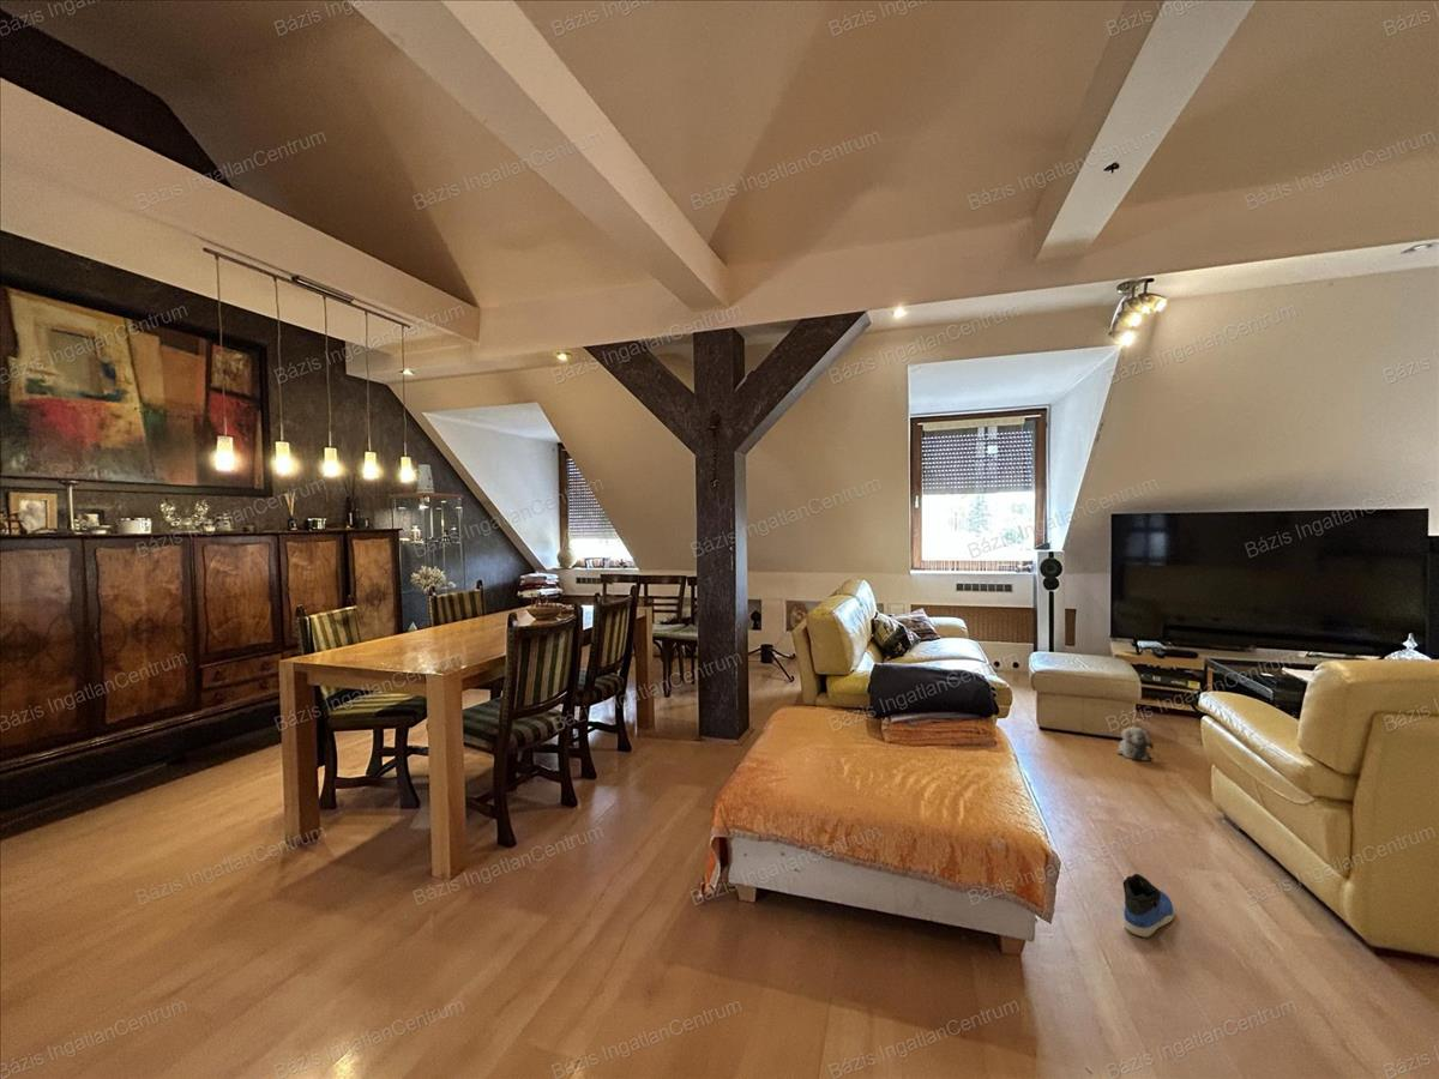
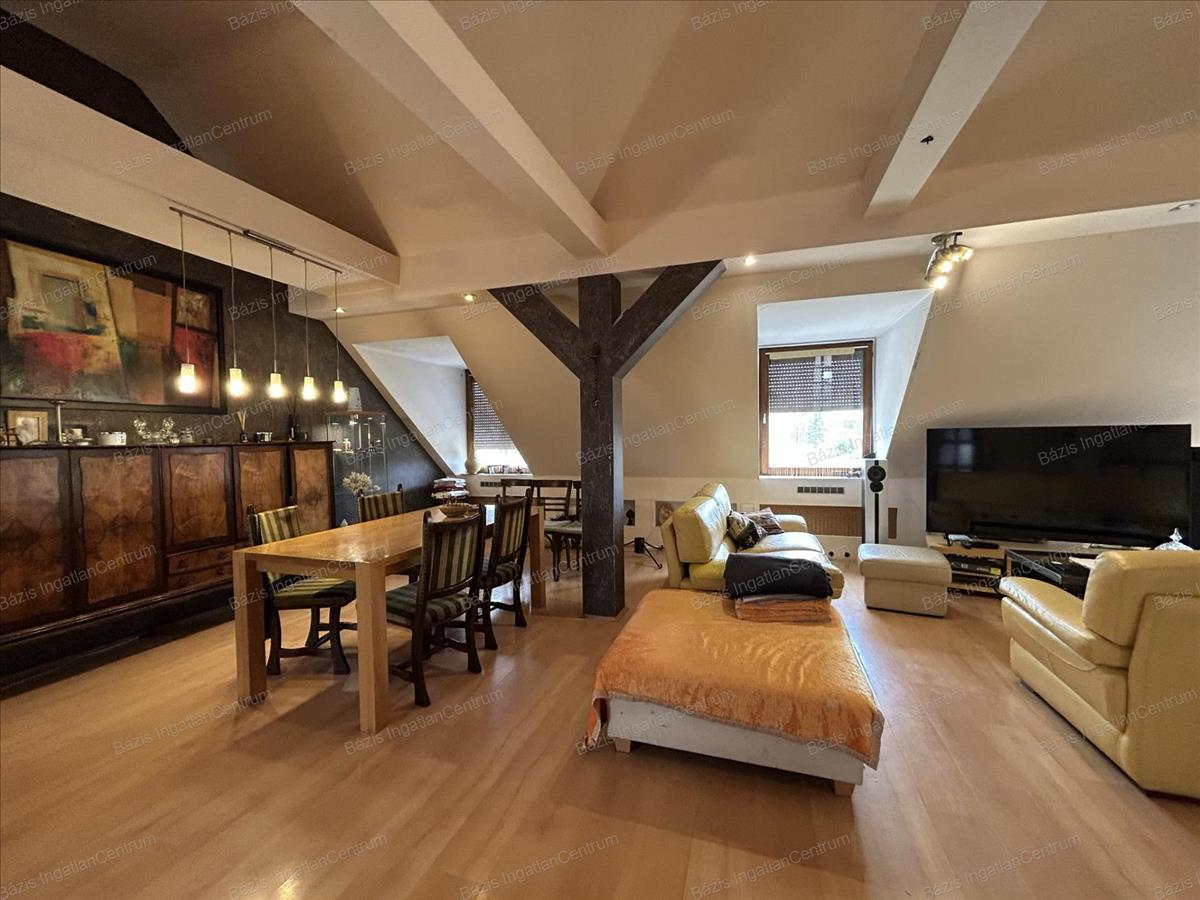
- plush toy [1115,725,1155,761]
- sneaker [1121,873,1175,939]
